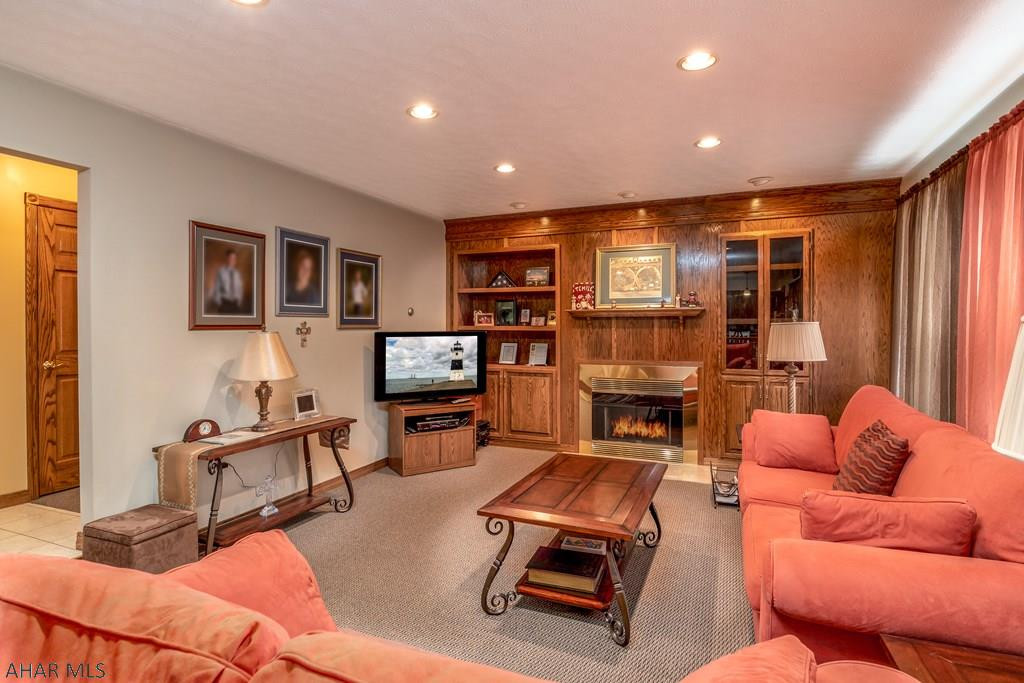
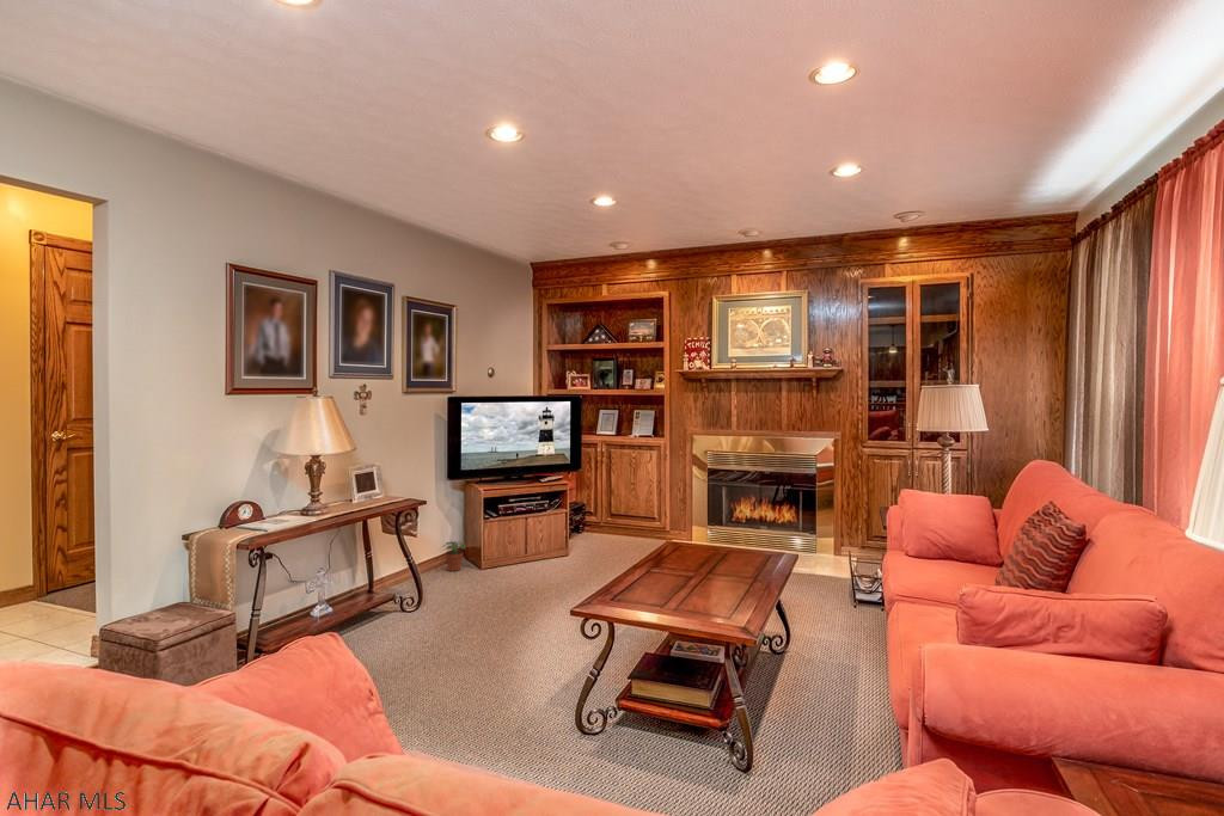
+ potted plant [441,540,467,572]
